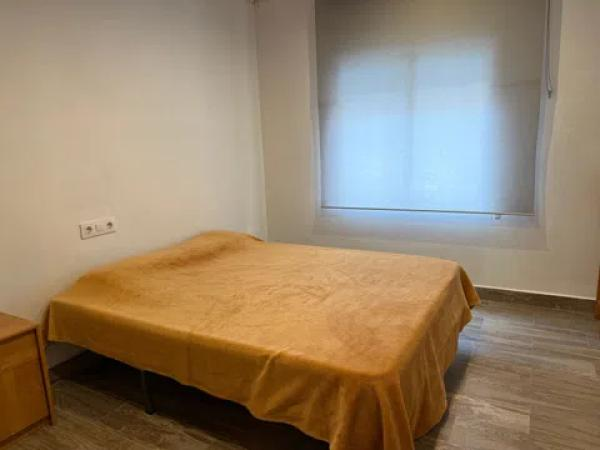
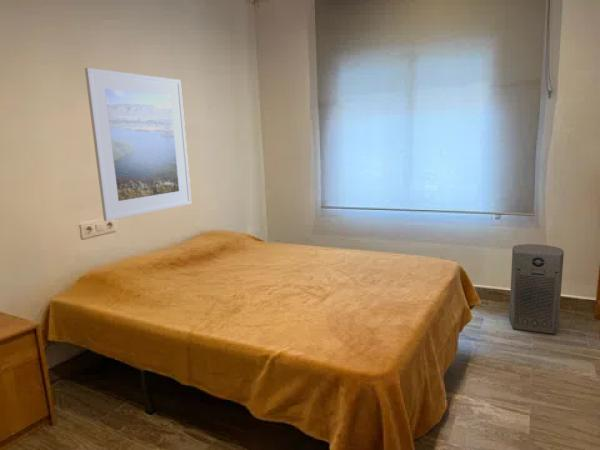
+ fan [508,243,565,335]
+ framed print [84,67,192,222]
